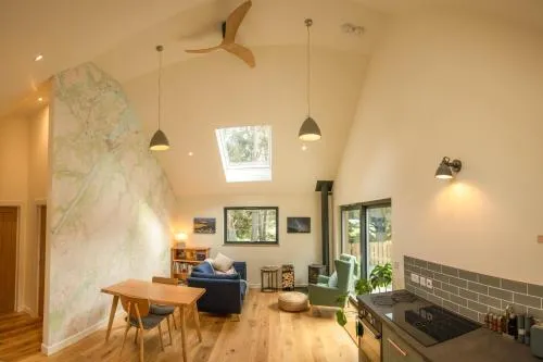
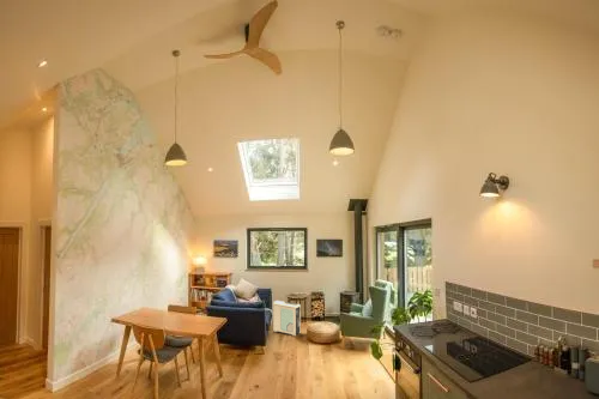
+ air purifier [272,300,302,337]
